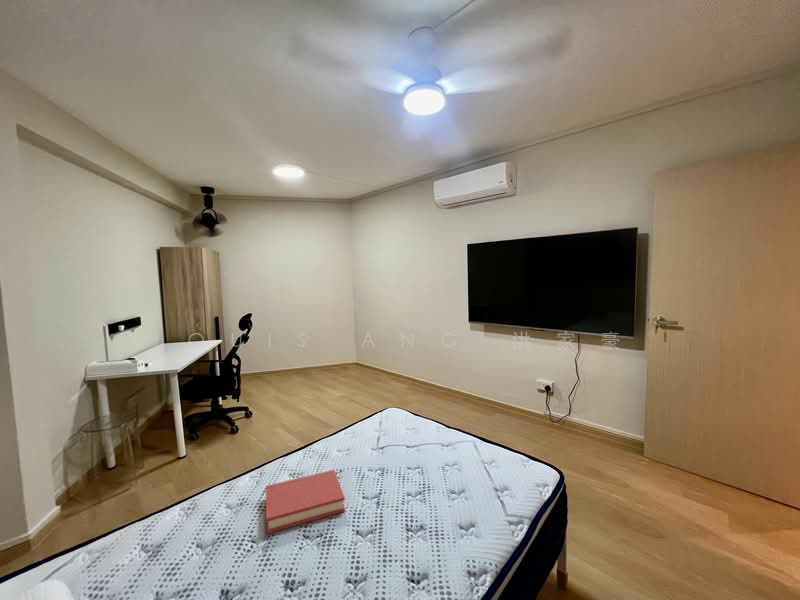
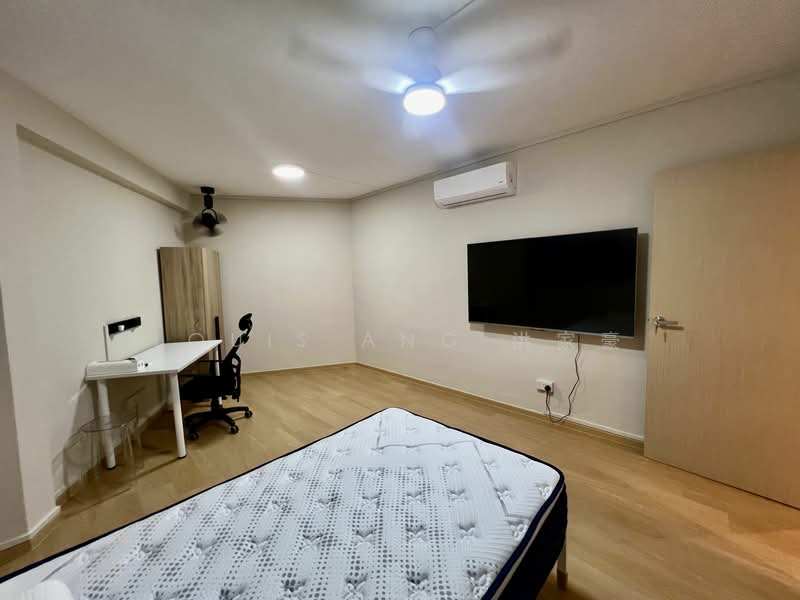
- hardback book [265,469,346,535]
